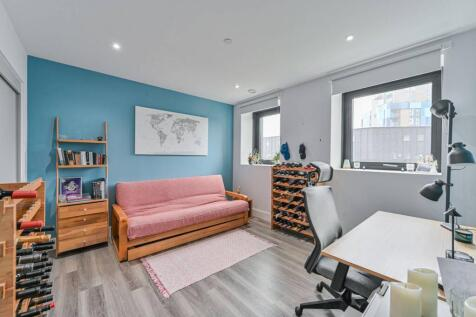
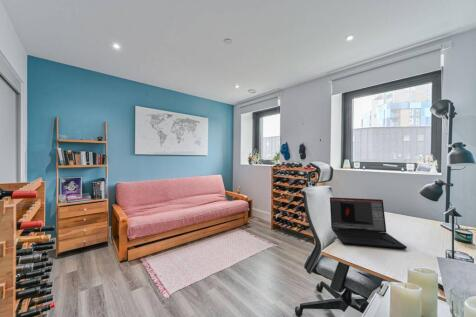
+ laptop [329,196,408,250]
